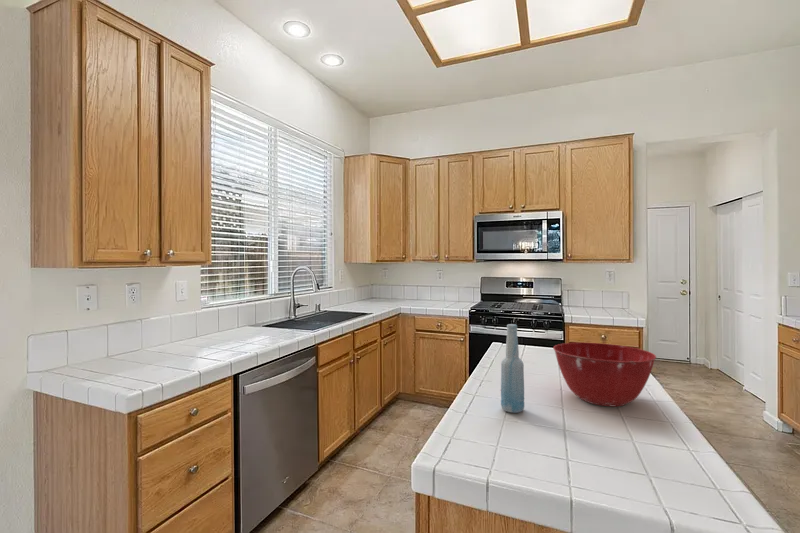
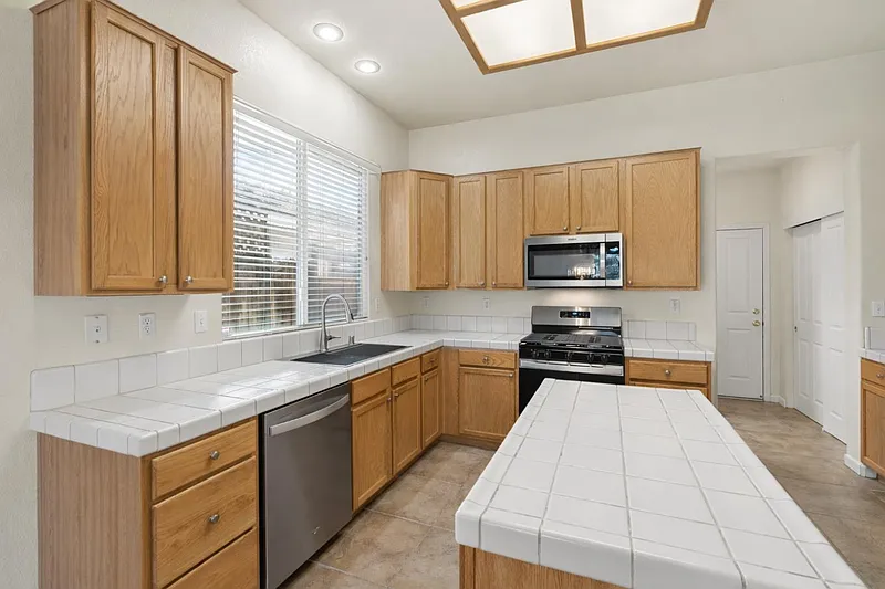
- mixing bowl [552,342,657,407]
- bottle [500,323,525,414]
